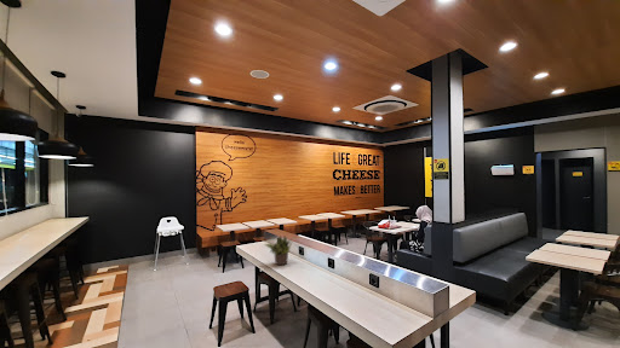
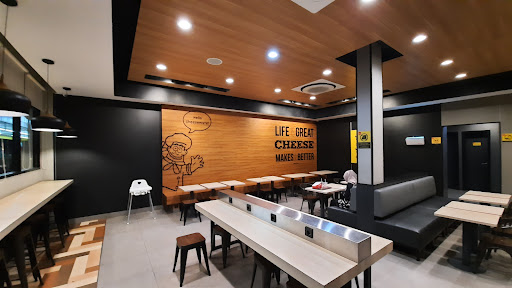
- potted plant [263,234,293,266]
